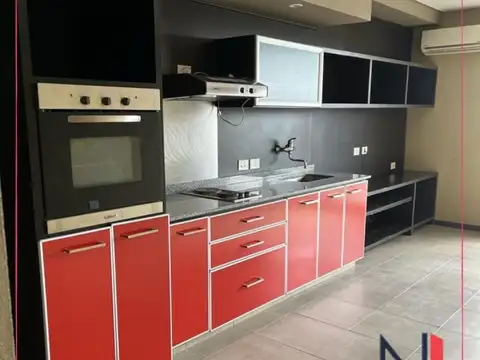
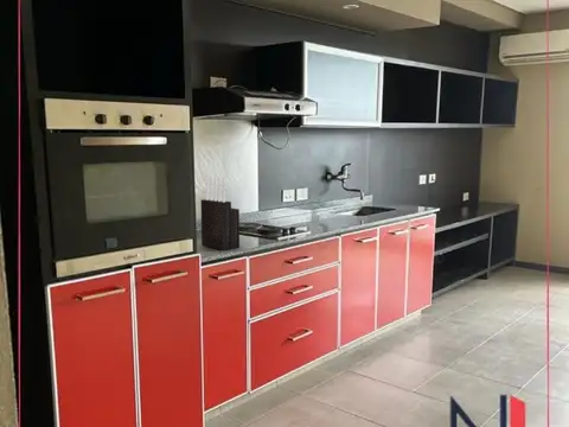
+ knife block [199,176,241,251]
